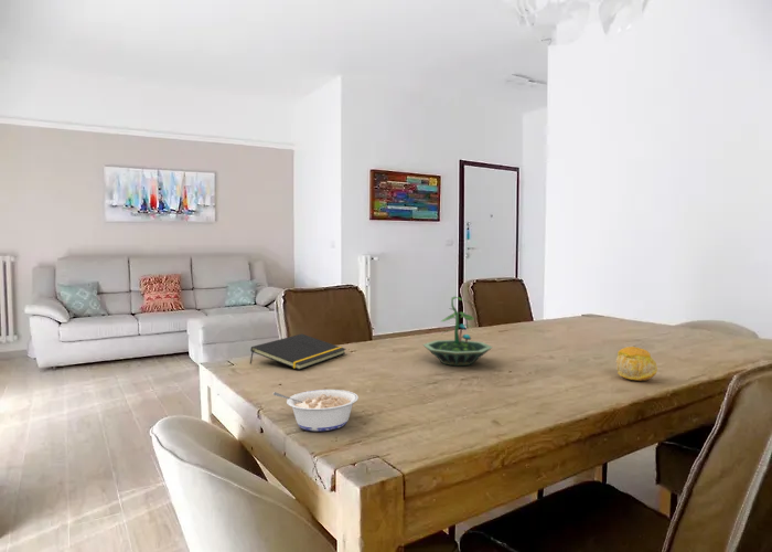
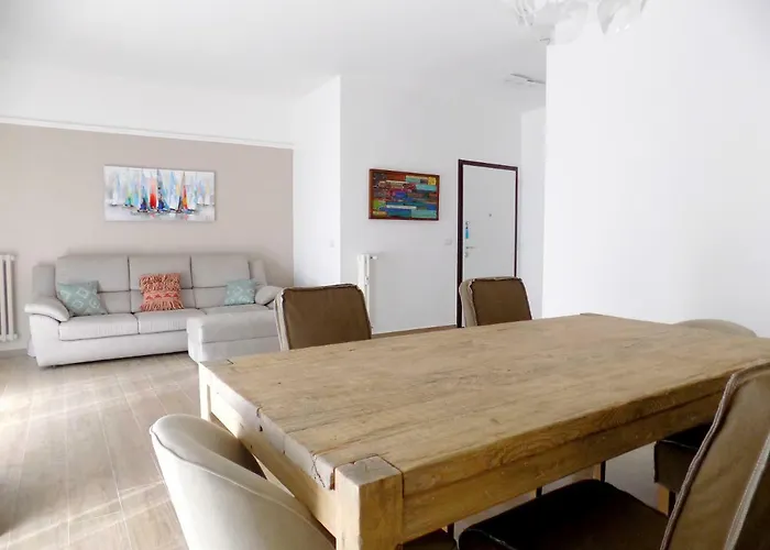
- notepad [249,332,347,371]
- legume [272,389,360,432]
- fruit [615,346,658,382]
- terrarium [421,295,494,367]
